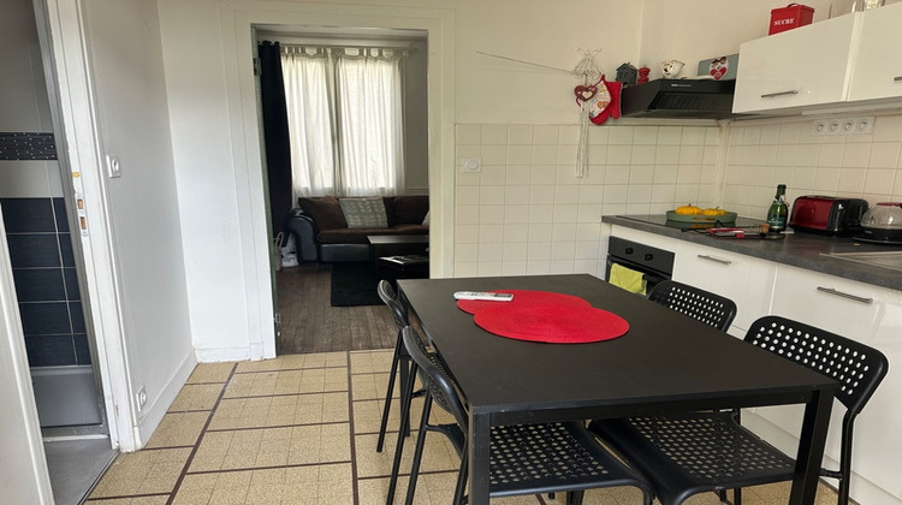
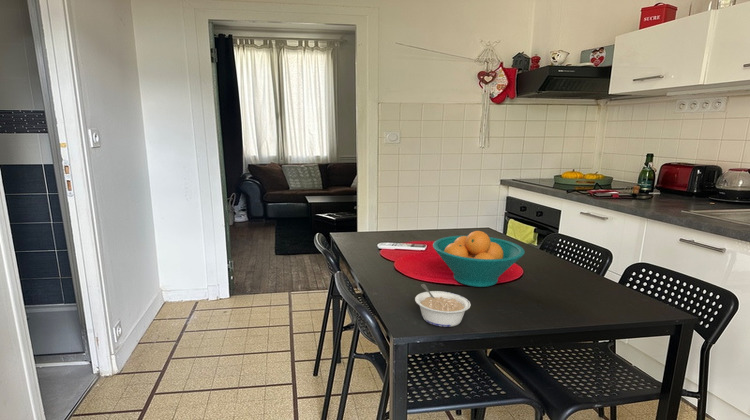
+ fruit bowl [432,230,526,288]
+ legume [414,283,472,328]
